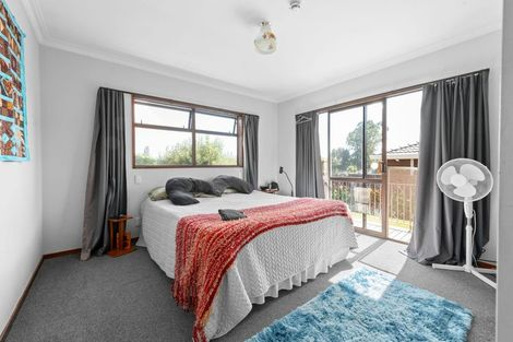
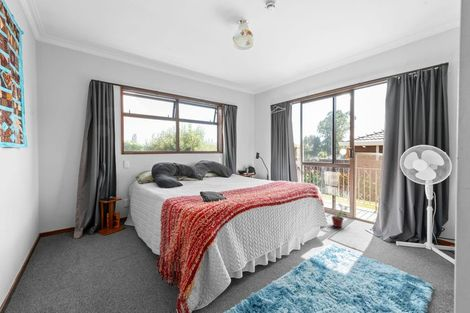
+ potted plant [329,203,349,228]
